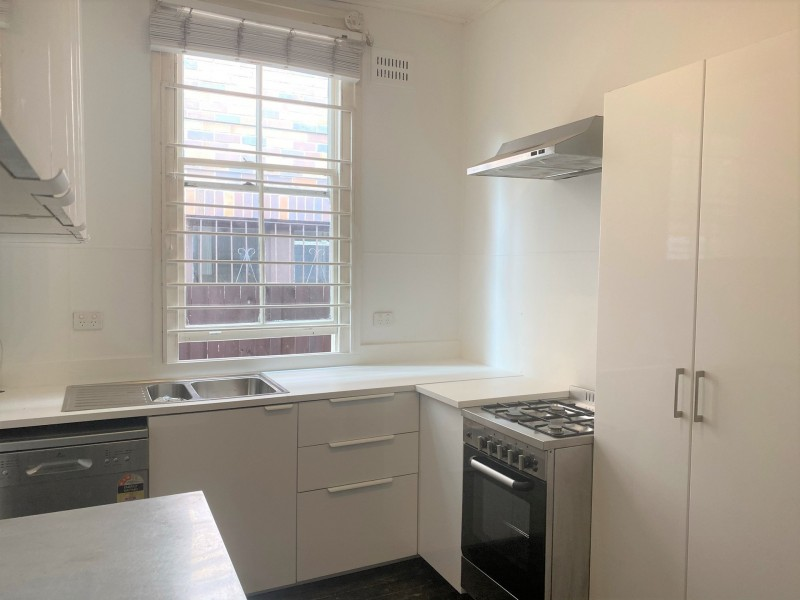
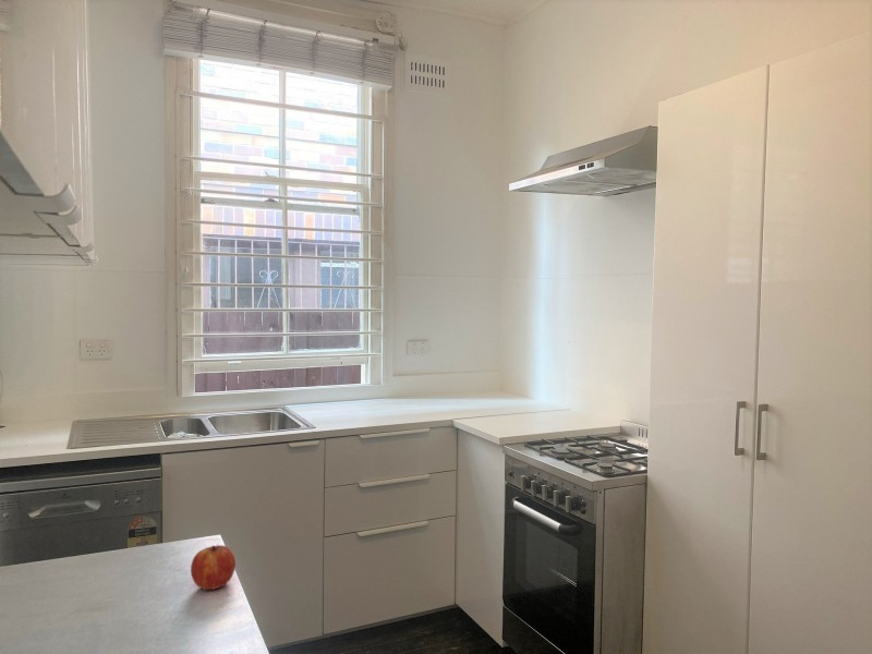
+ fruit [190,544,237,591]
